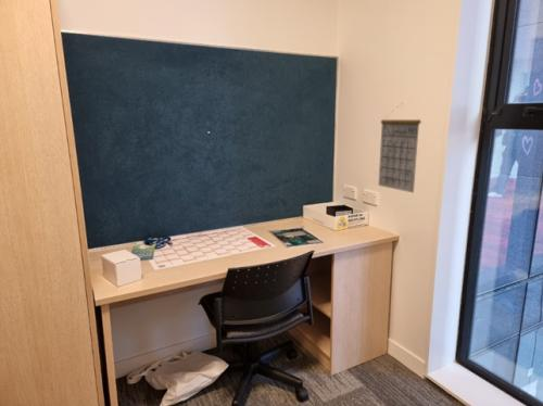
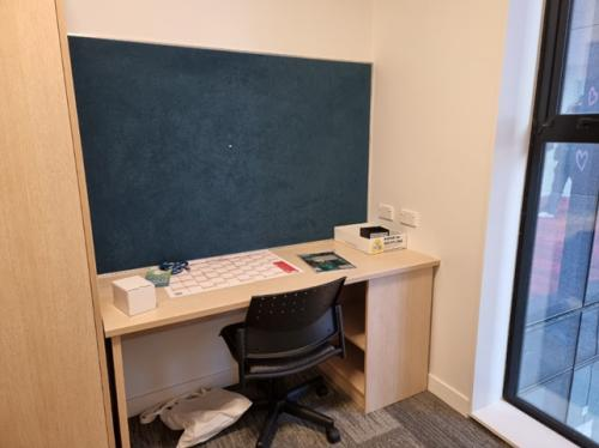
- calendar [378,102,422,194]
